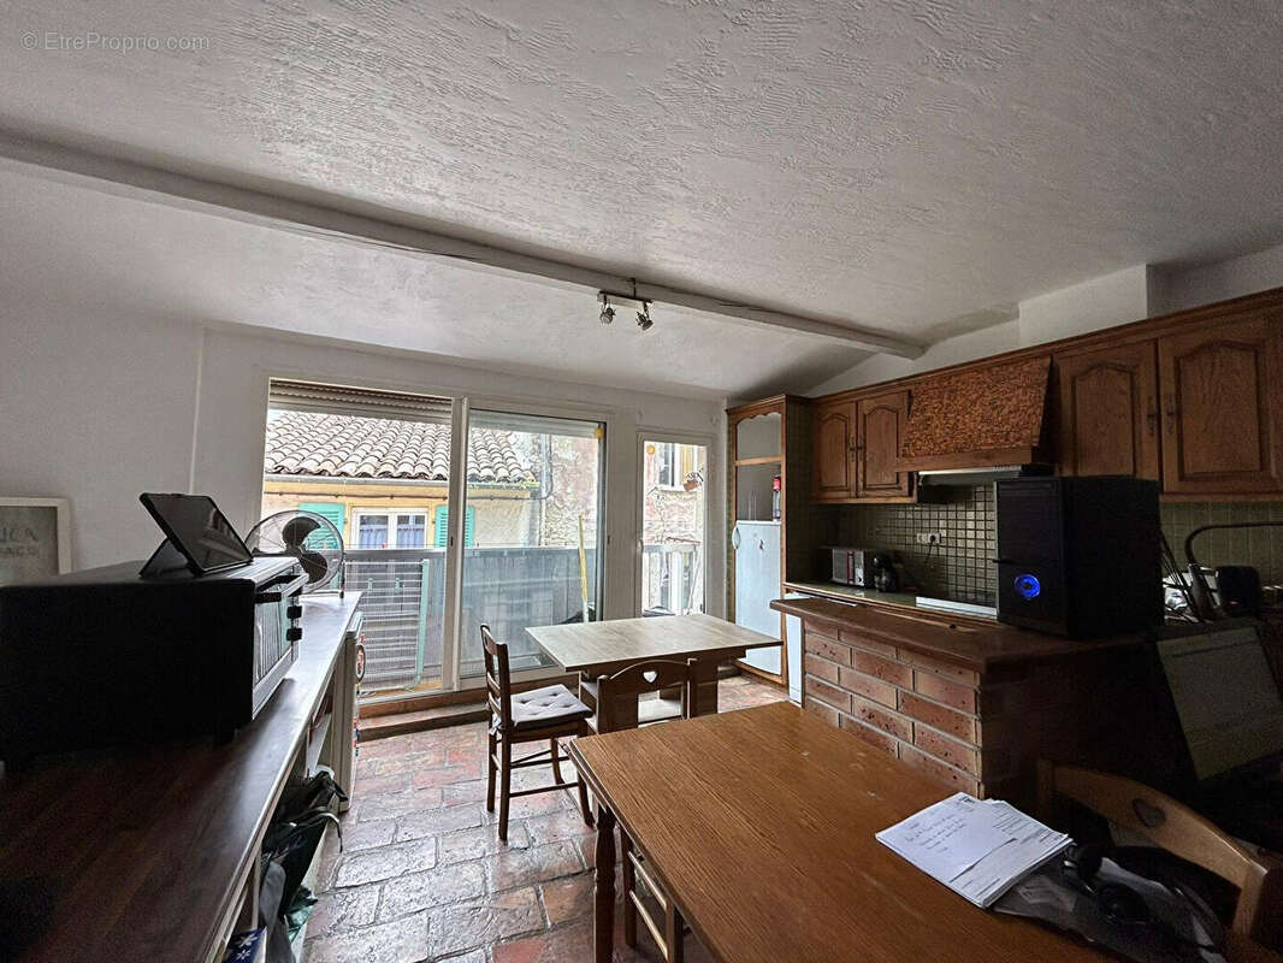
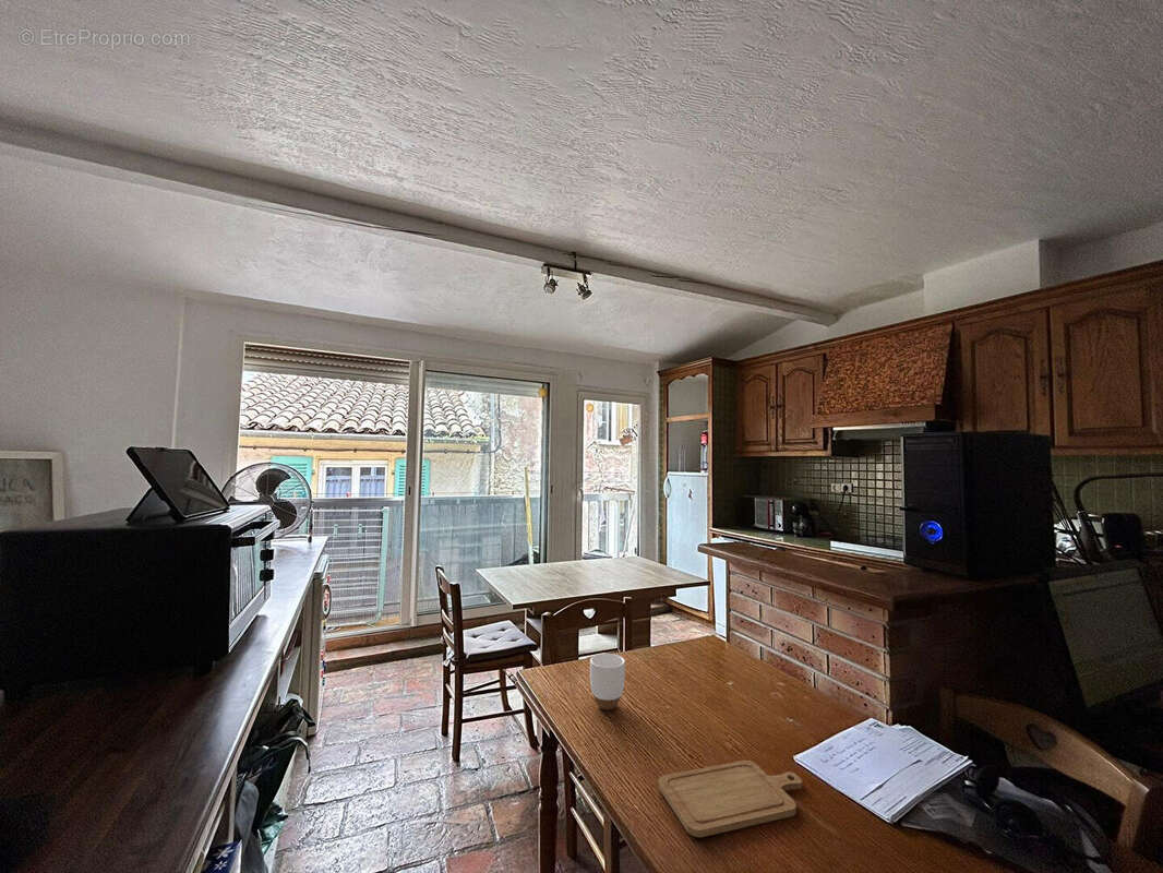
+ chopping board [658,760,803,838]
+ mug [589,653,626,710]
